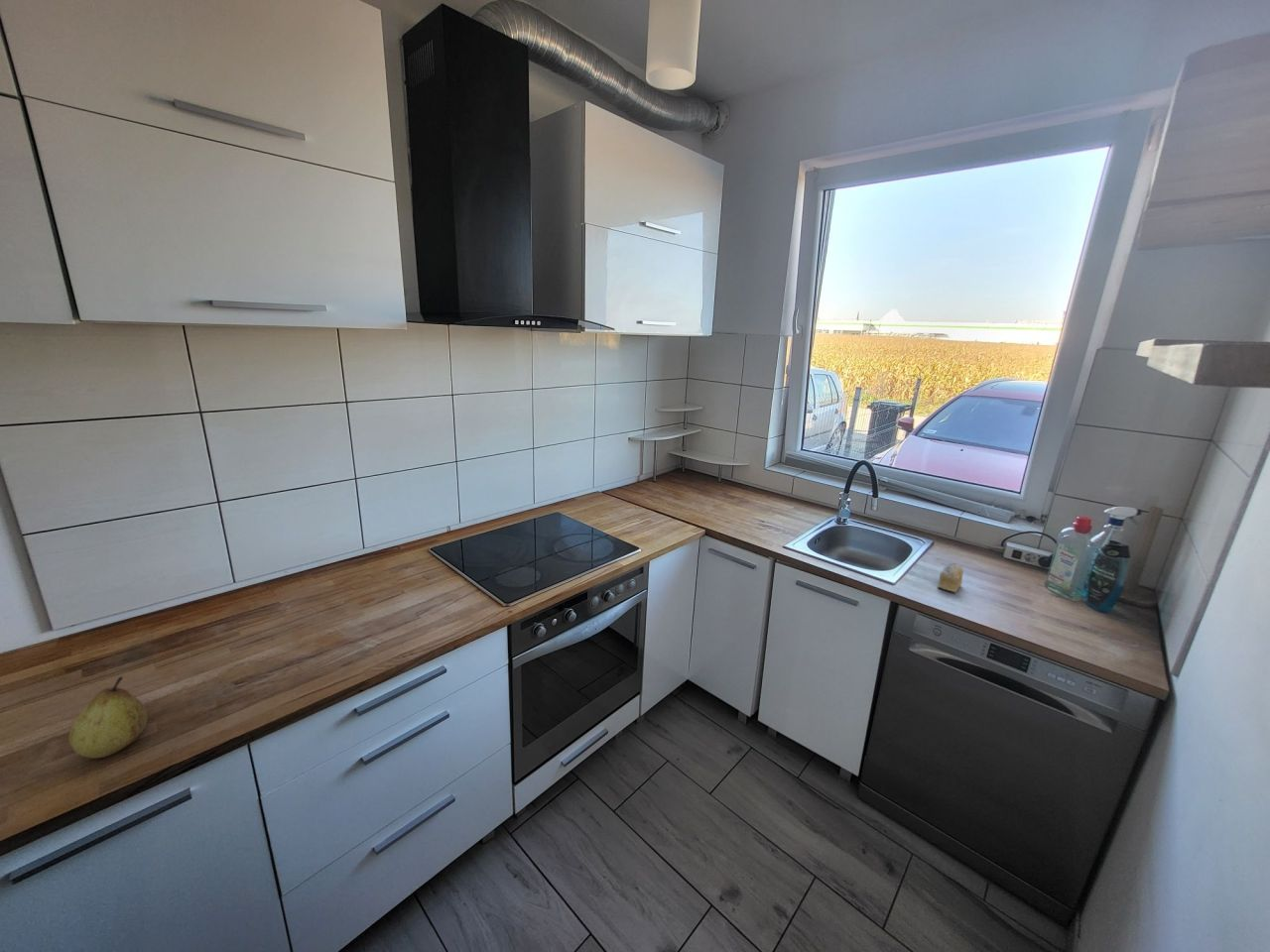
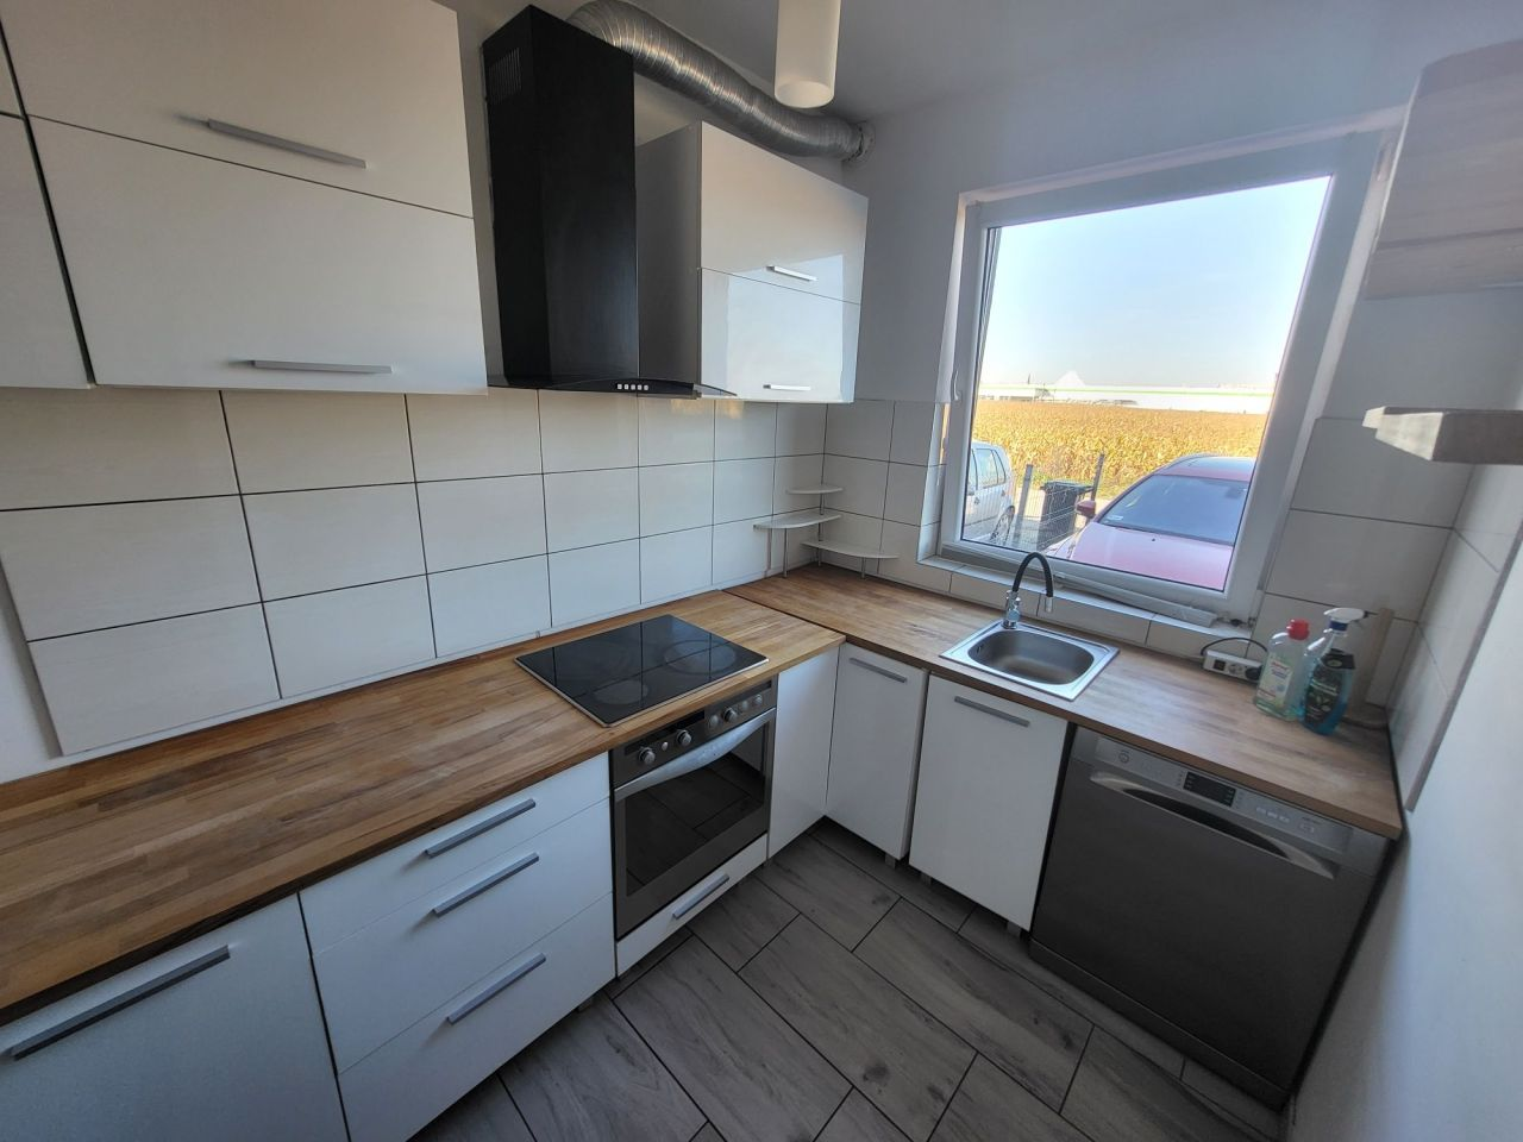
- fruit [68,676,148,760]
- cake slice [937,562,964,593]
